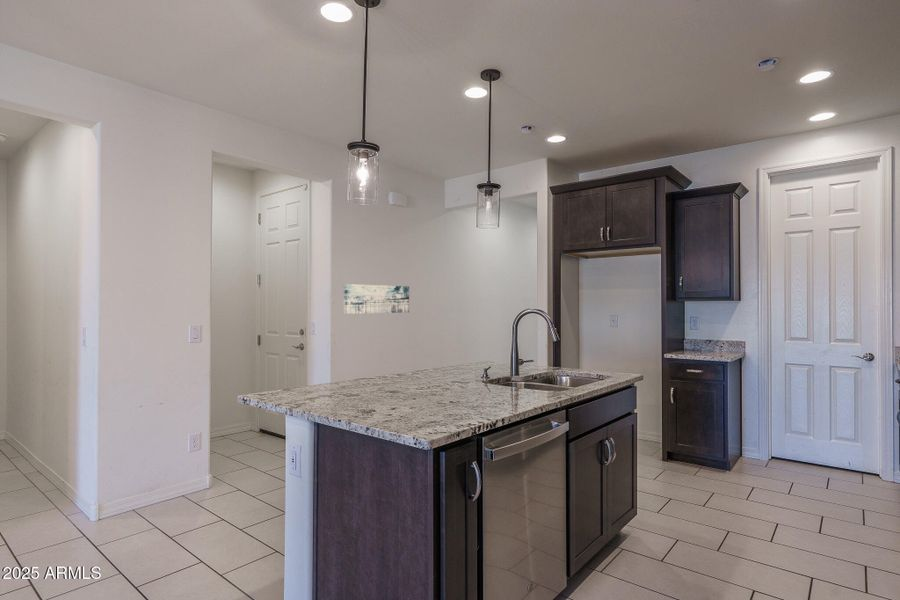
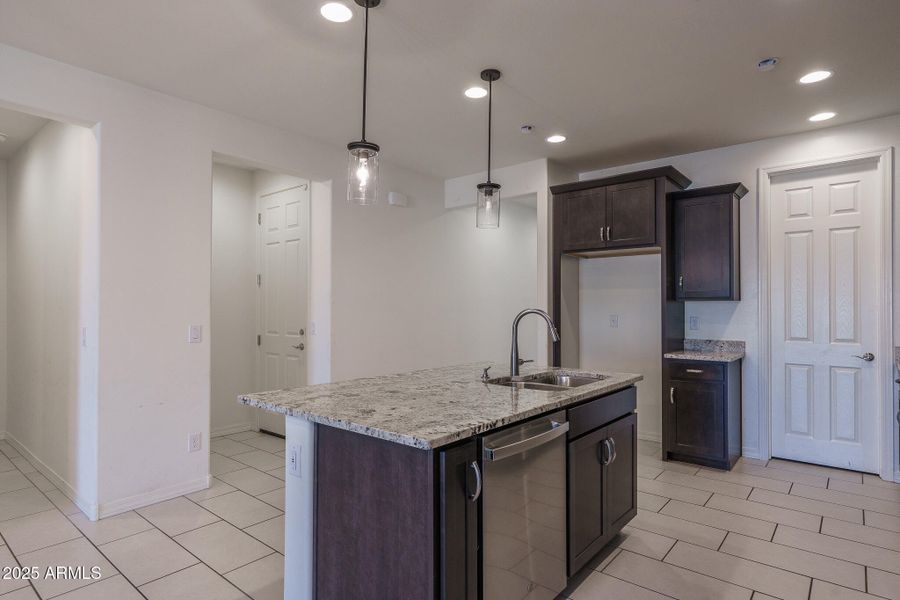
- wall art [343,283,410,315]
